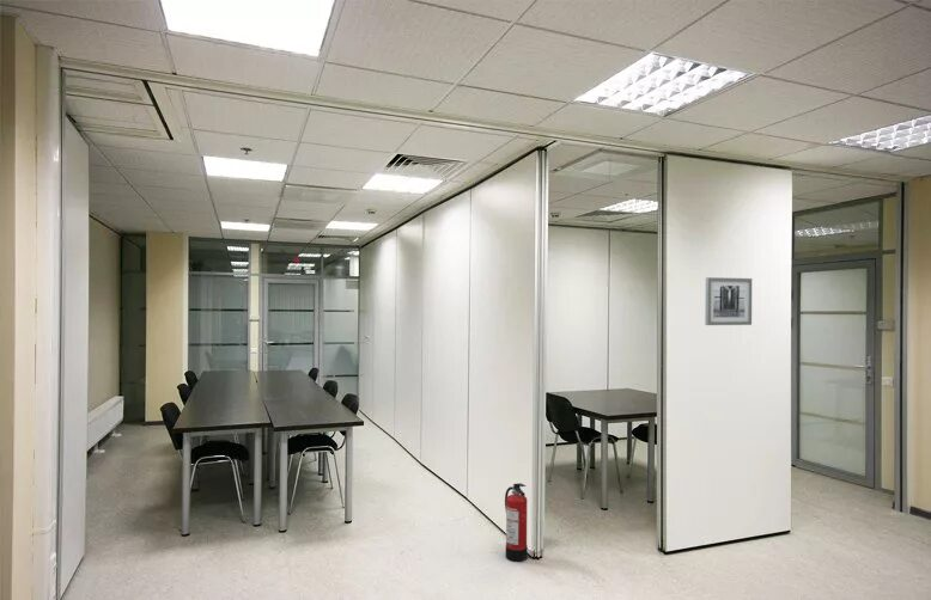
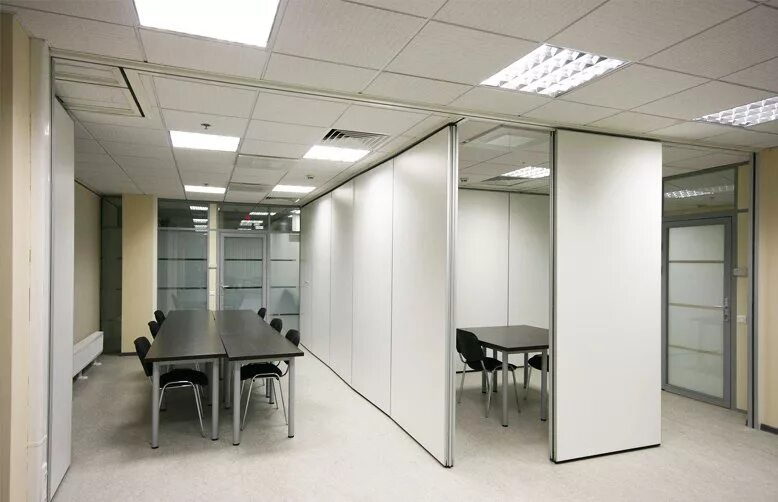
- wall art [704,276,753,326]
- fire extinguisher [504,482,529,563]
